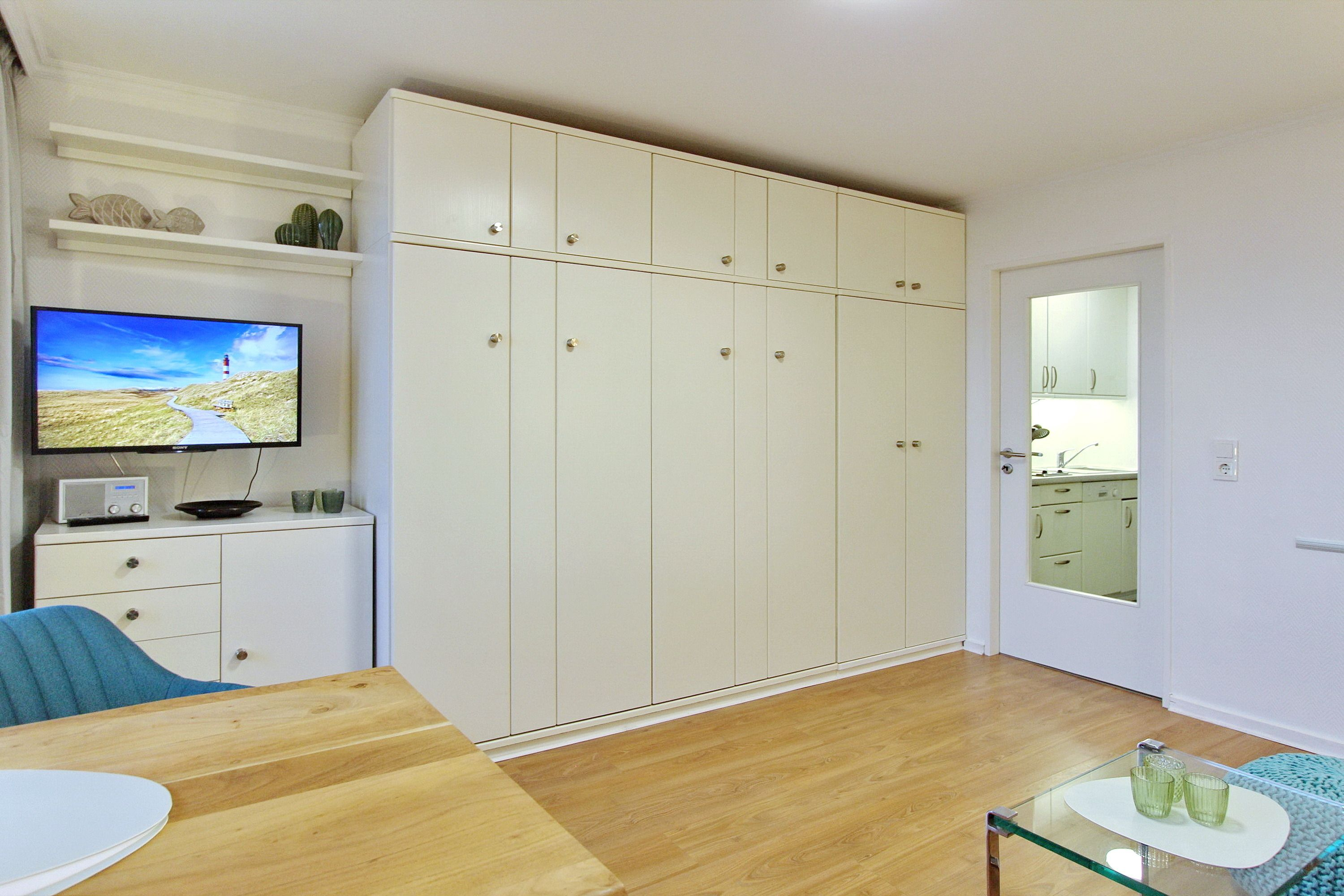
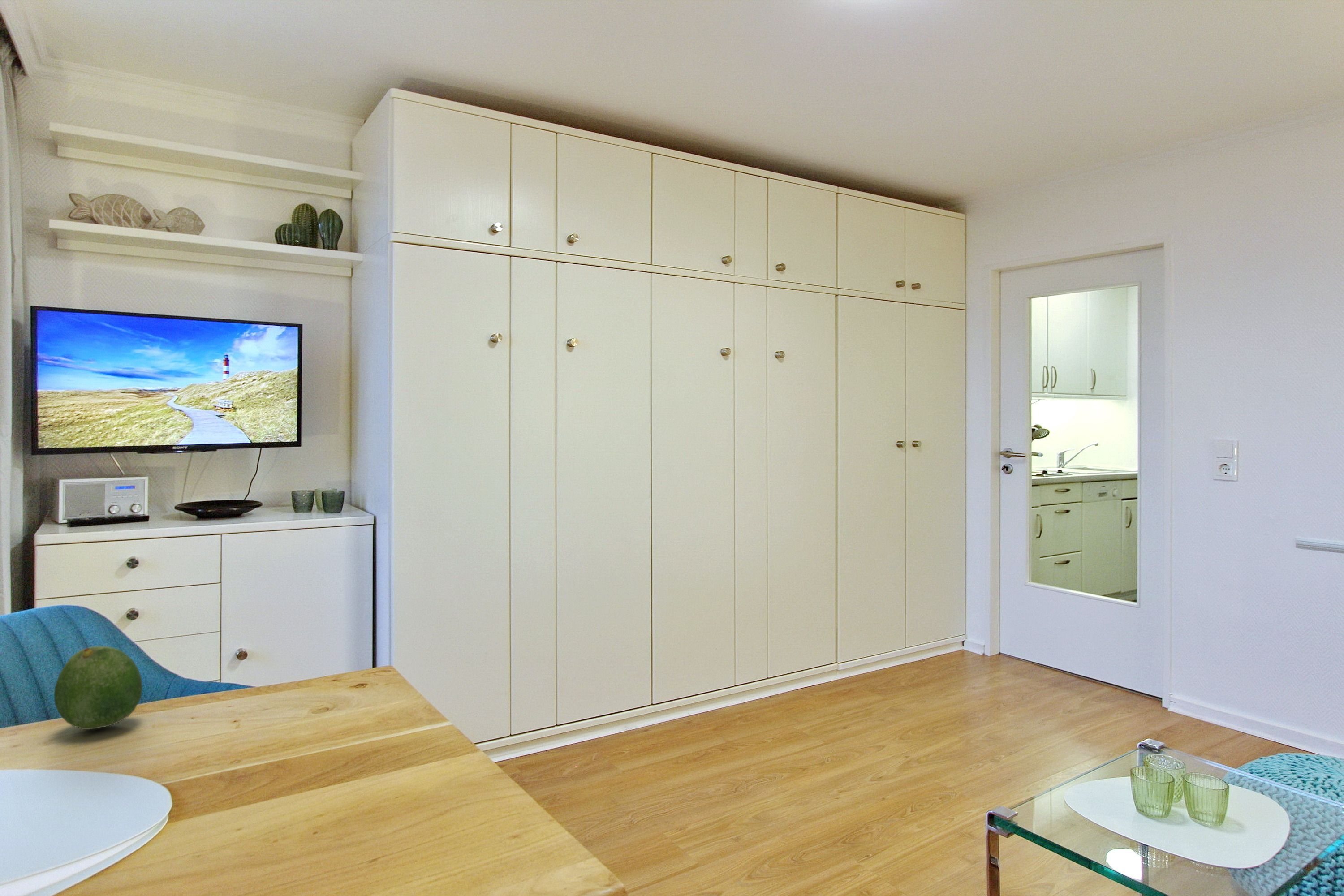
+ fruit [54,646,143,730]
